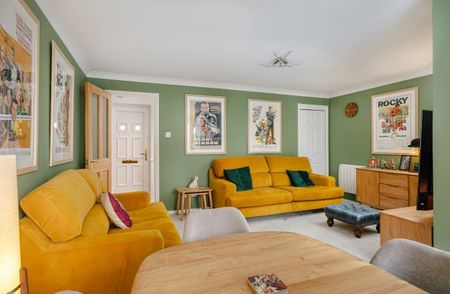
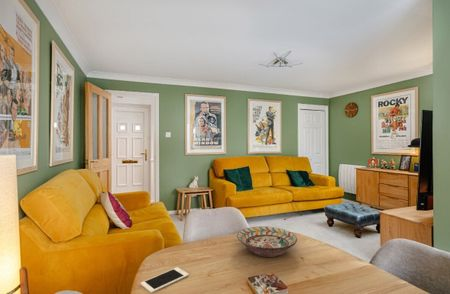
+ decorative bowl [236,226,298,258]
+ cell phone [140,266,190,294]
